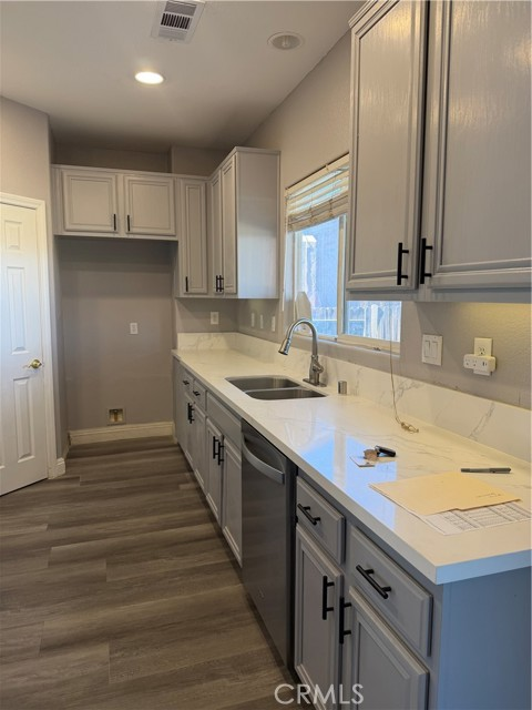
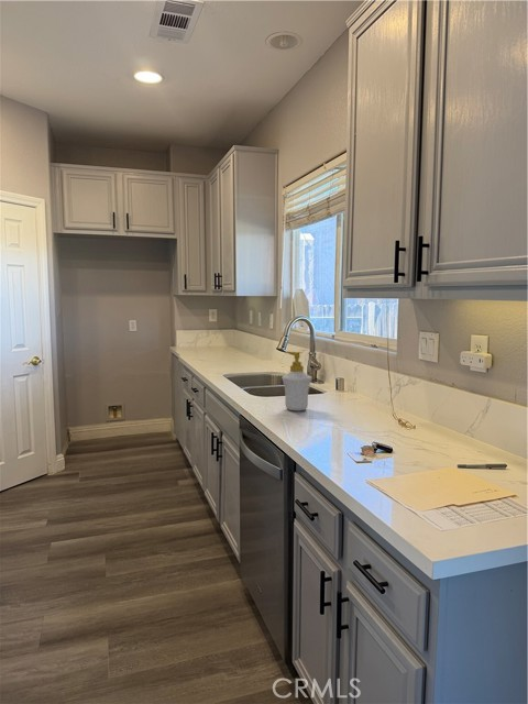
+ soap bottle [280,350,312,411]
